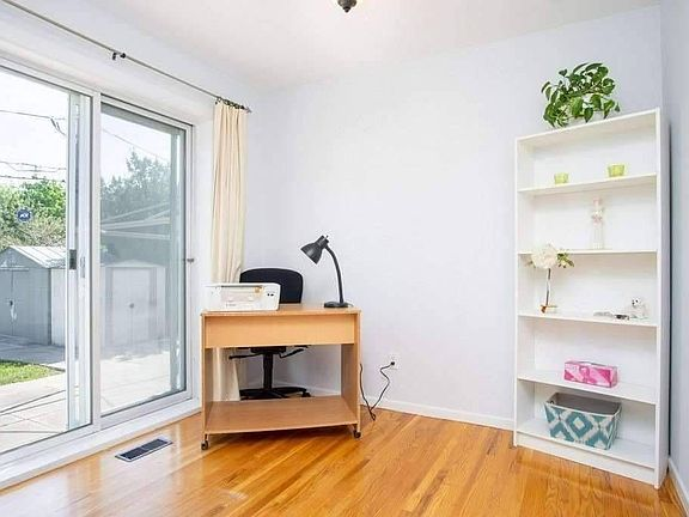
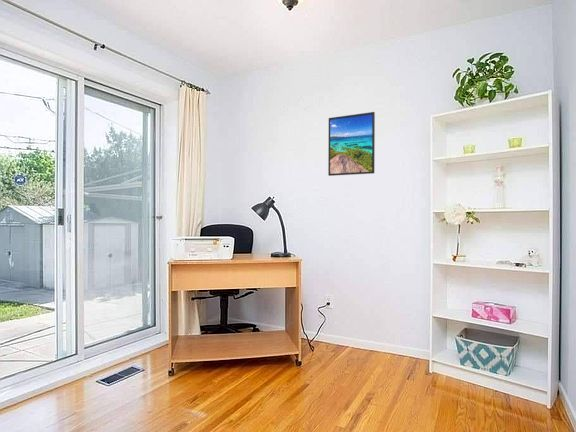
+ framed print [327,111,376,177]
